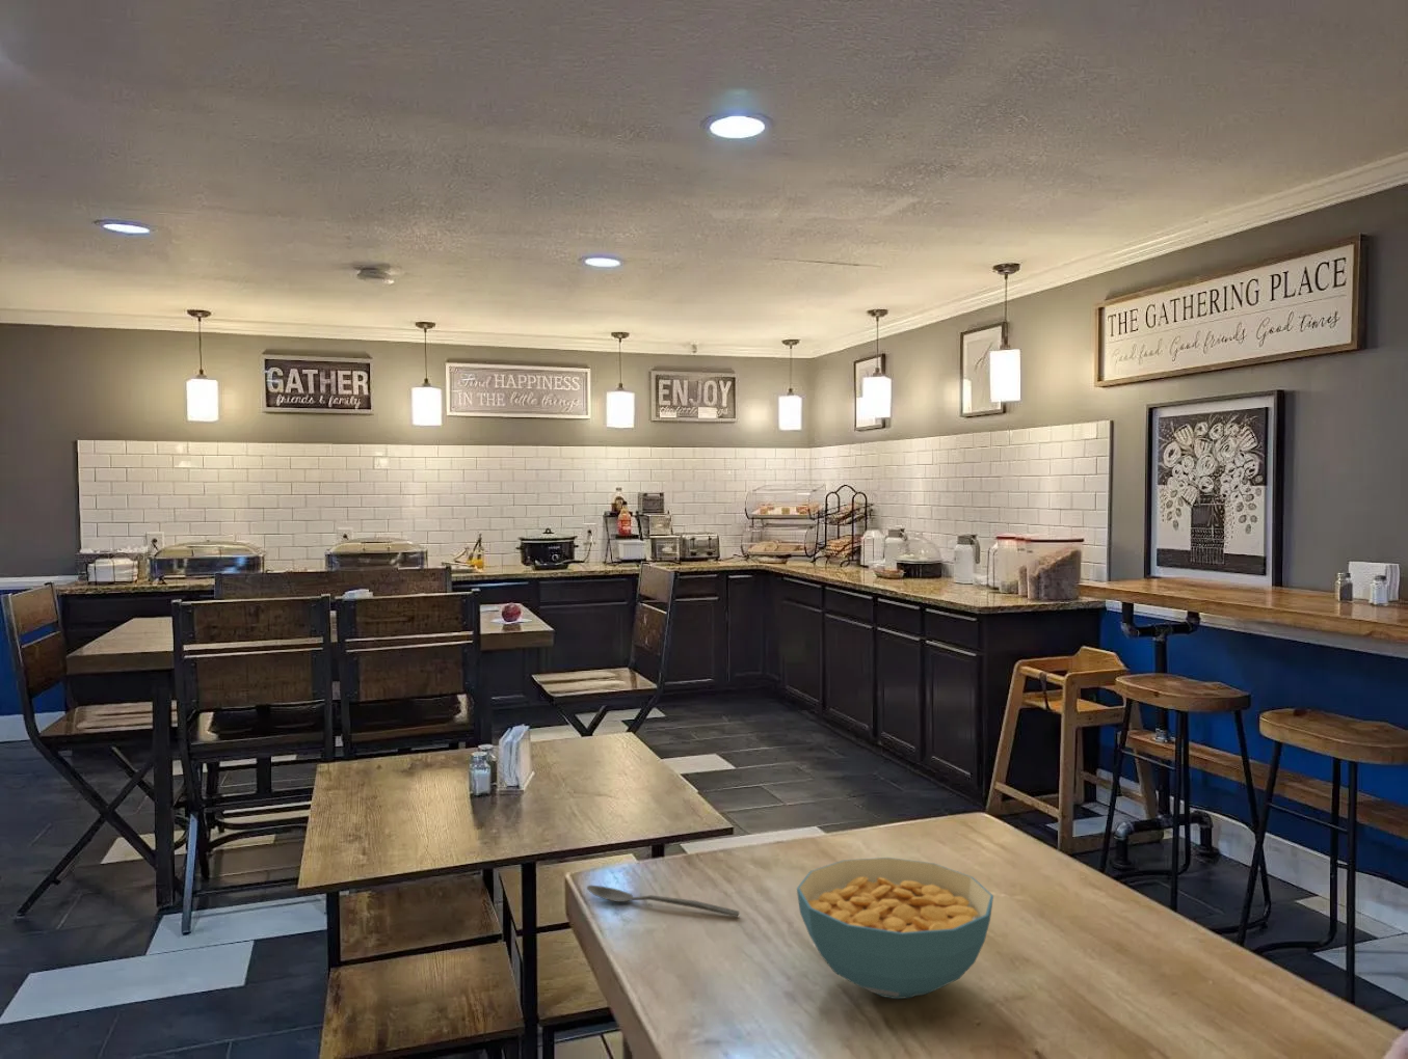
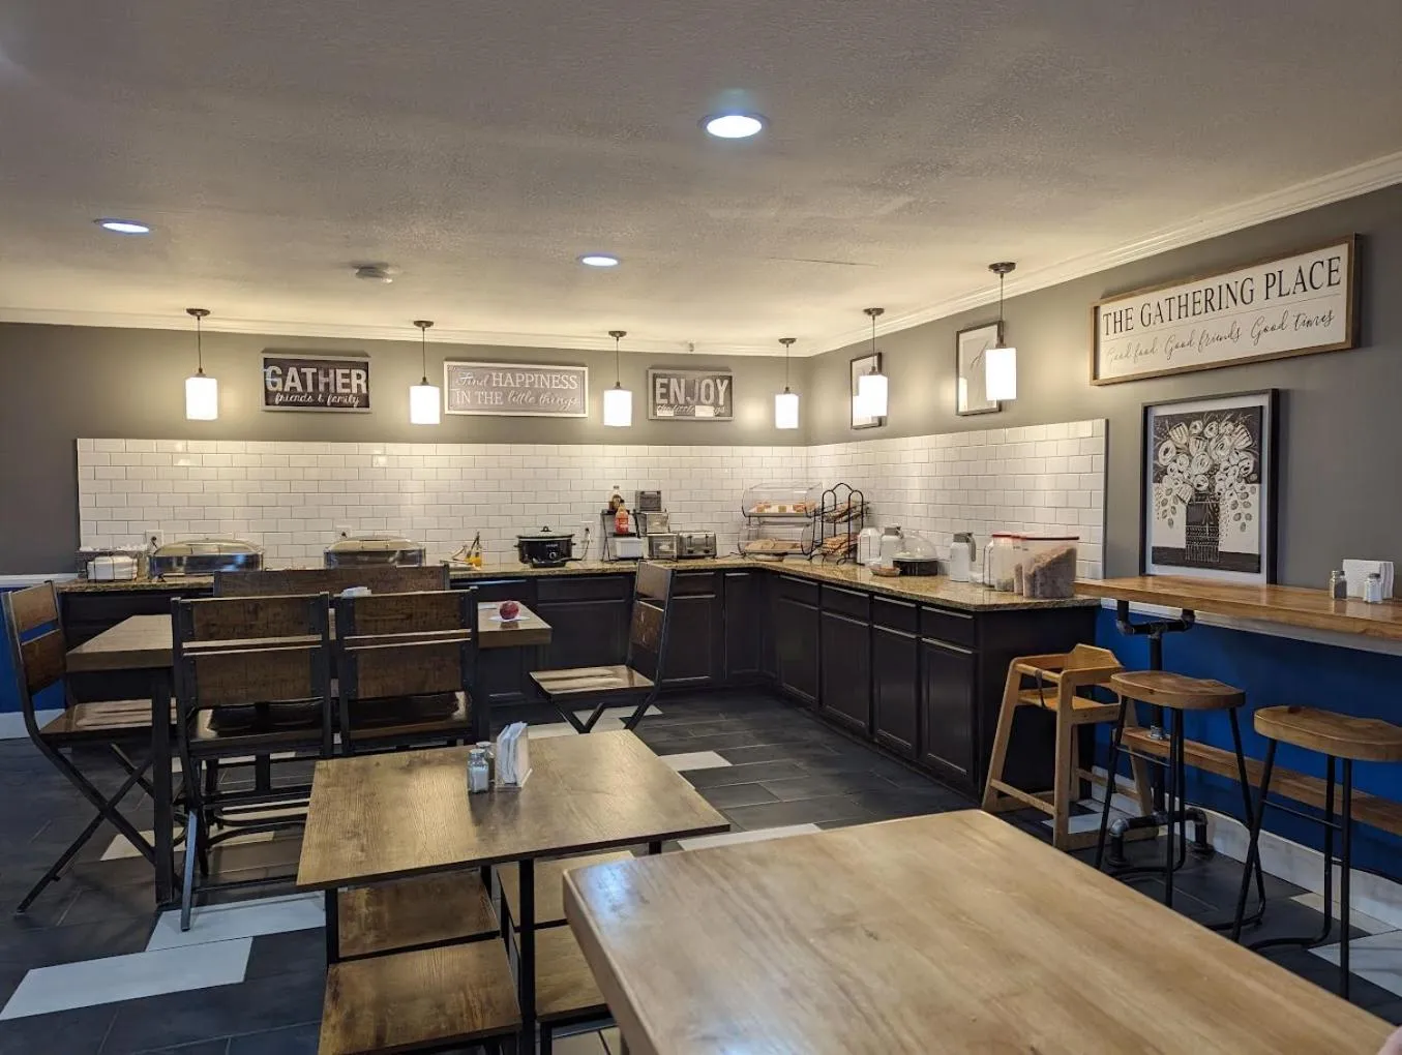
- spoon [587,884,741,918]
- cereal bowl [796,857,994,1000]
